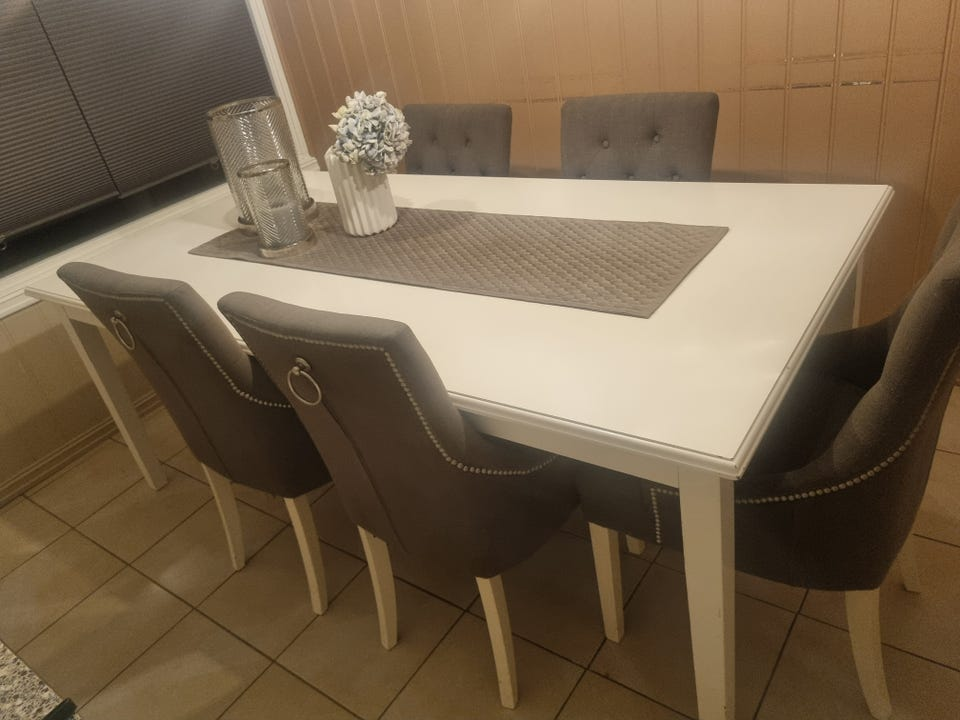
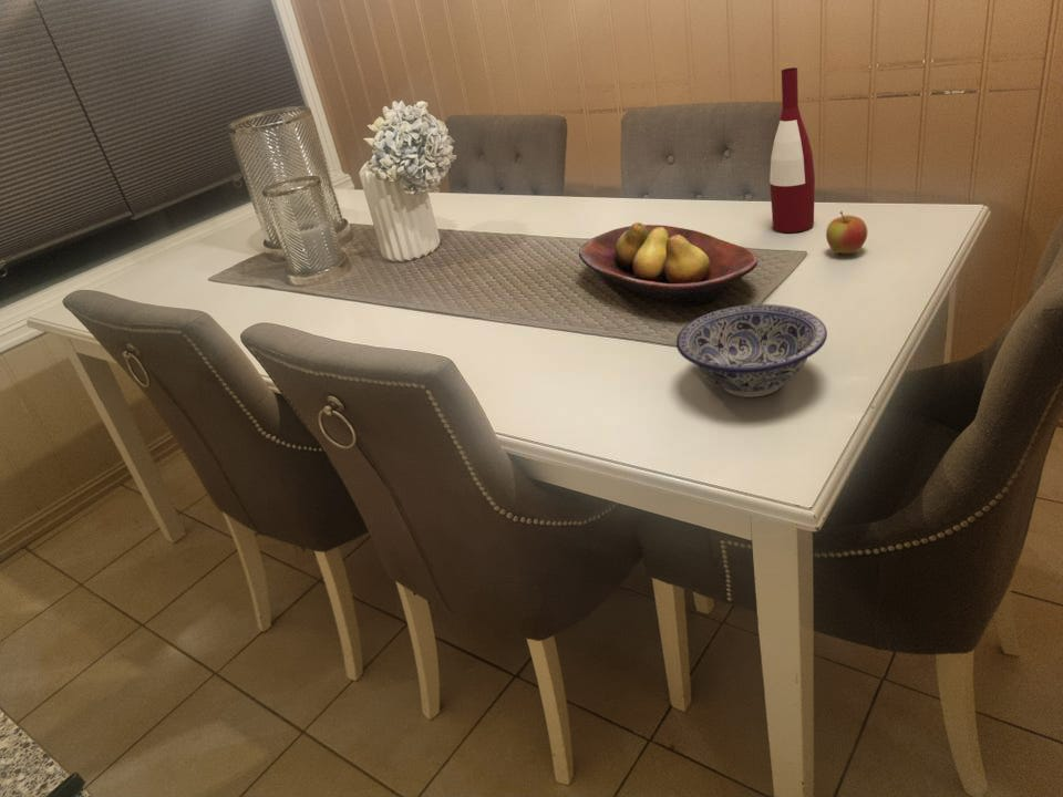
+ apple [825,210,868,255]
+ bowl [675,303,828,398]
+ fruit bowl [578,221,758,306]
+ alcohol [768,66,816,234]
